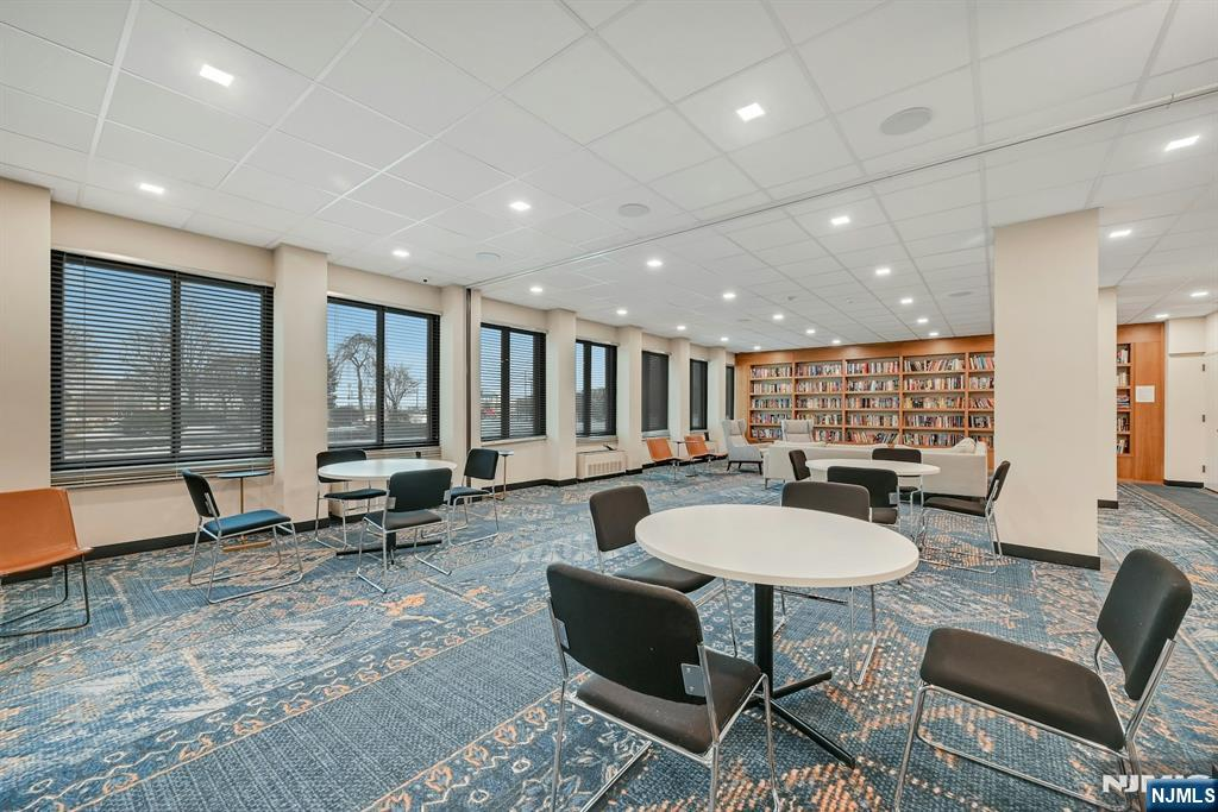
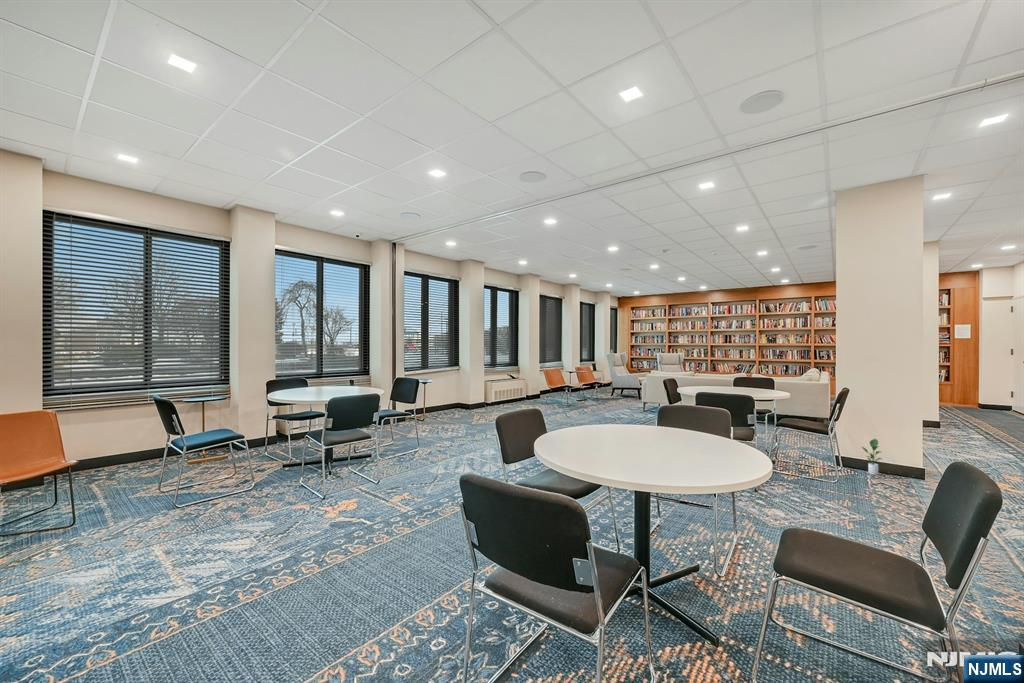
+ potted plant [861,438,882,476]
